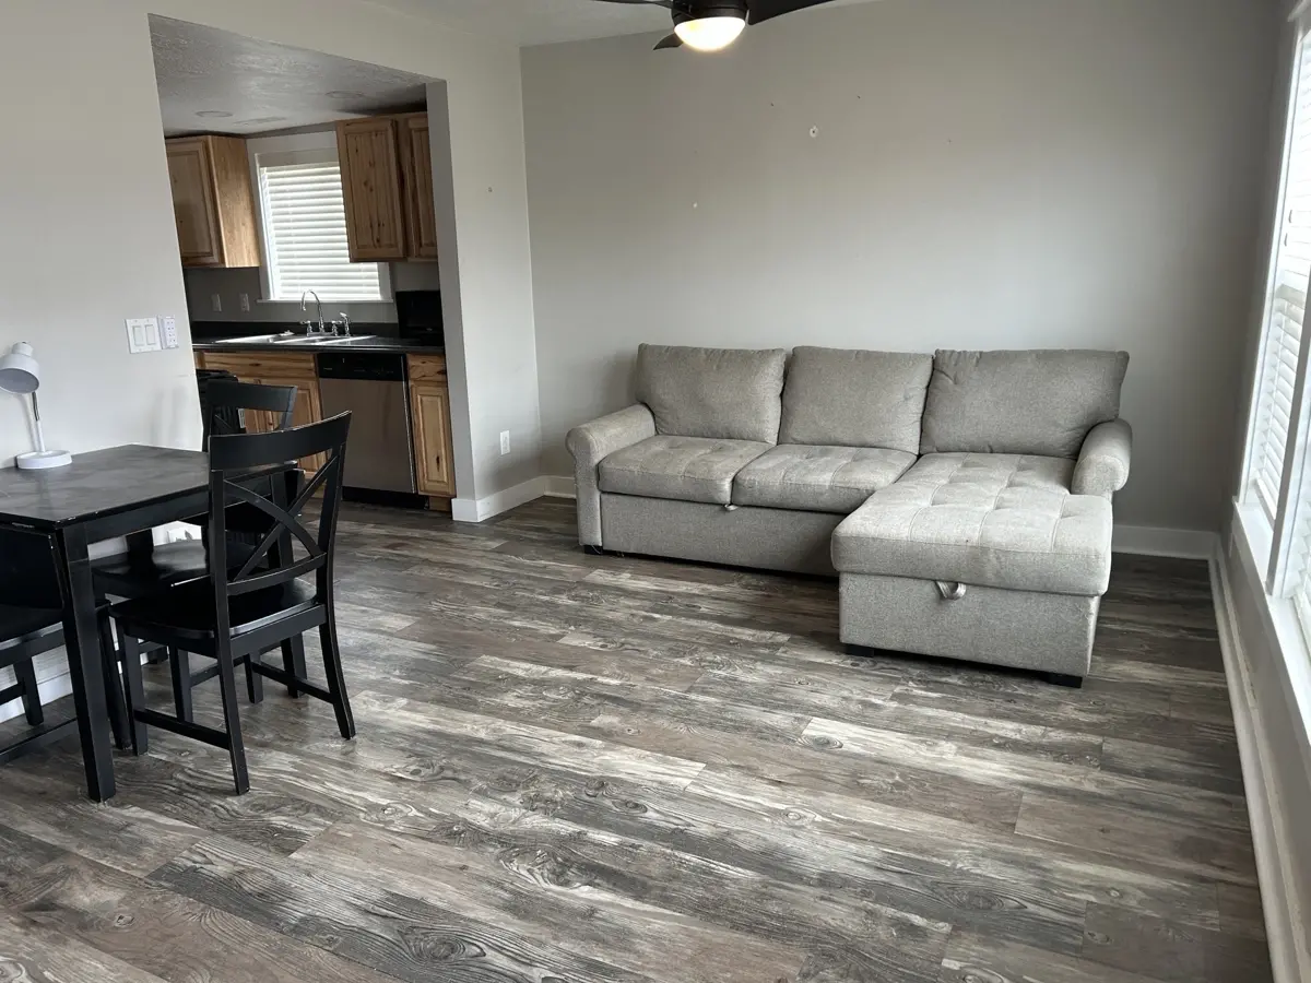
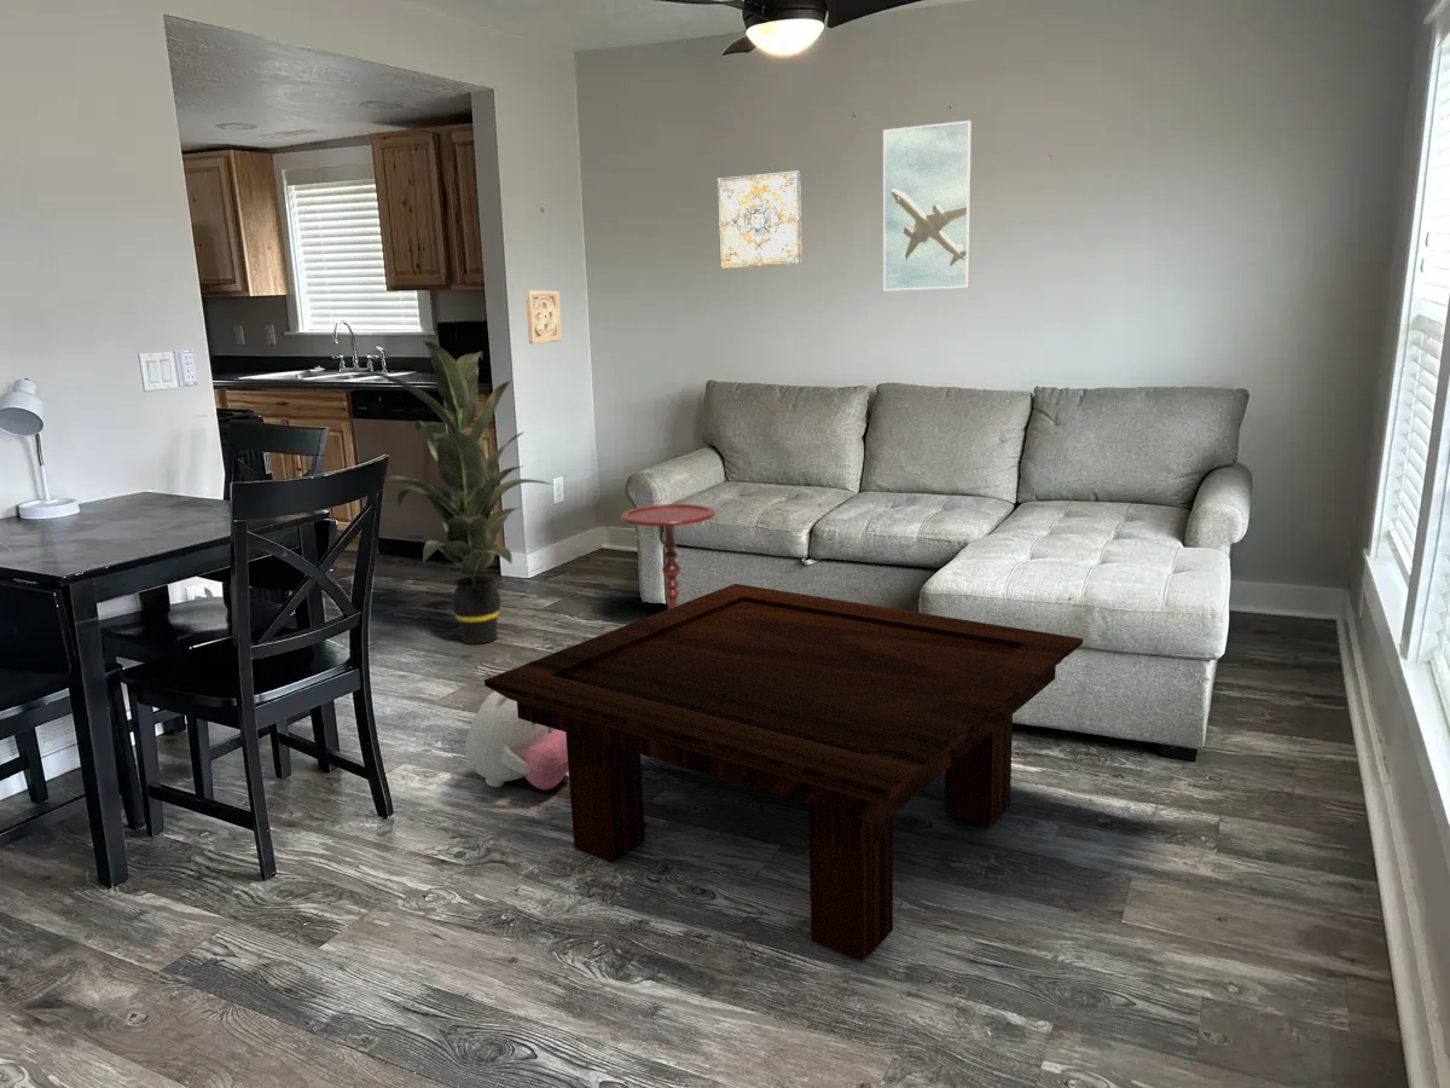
+ plush toy [464,690,569,791]
+ indoor plant [352,340,555,646]
+ side table [620,503,717,609]
+ wall ornament [524,289,563,345]
+ wall art [717,169,804,270]
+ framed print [882,120,973,291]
+ coffee table [483,583,1084,961]
